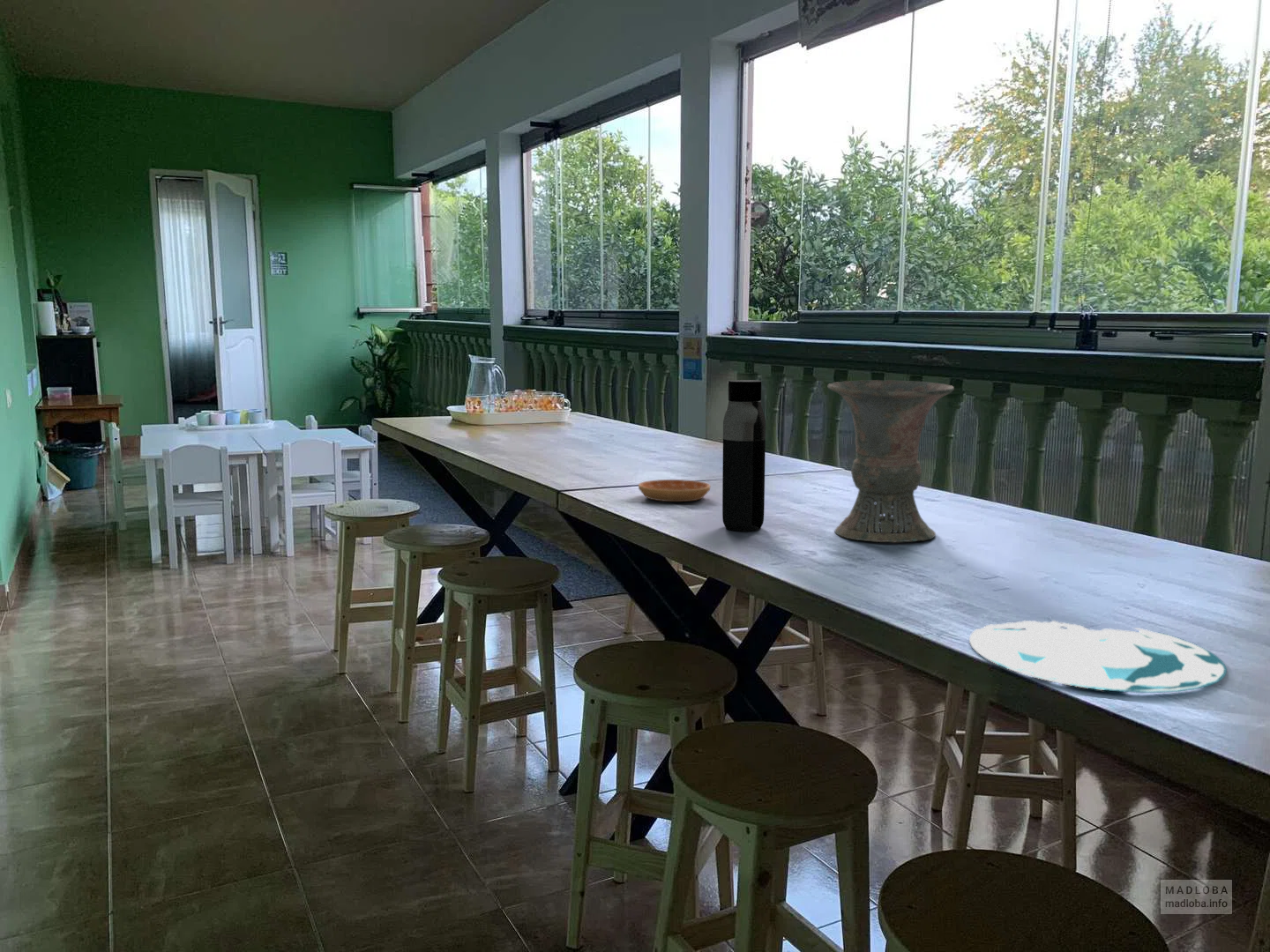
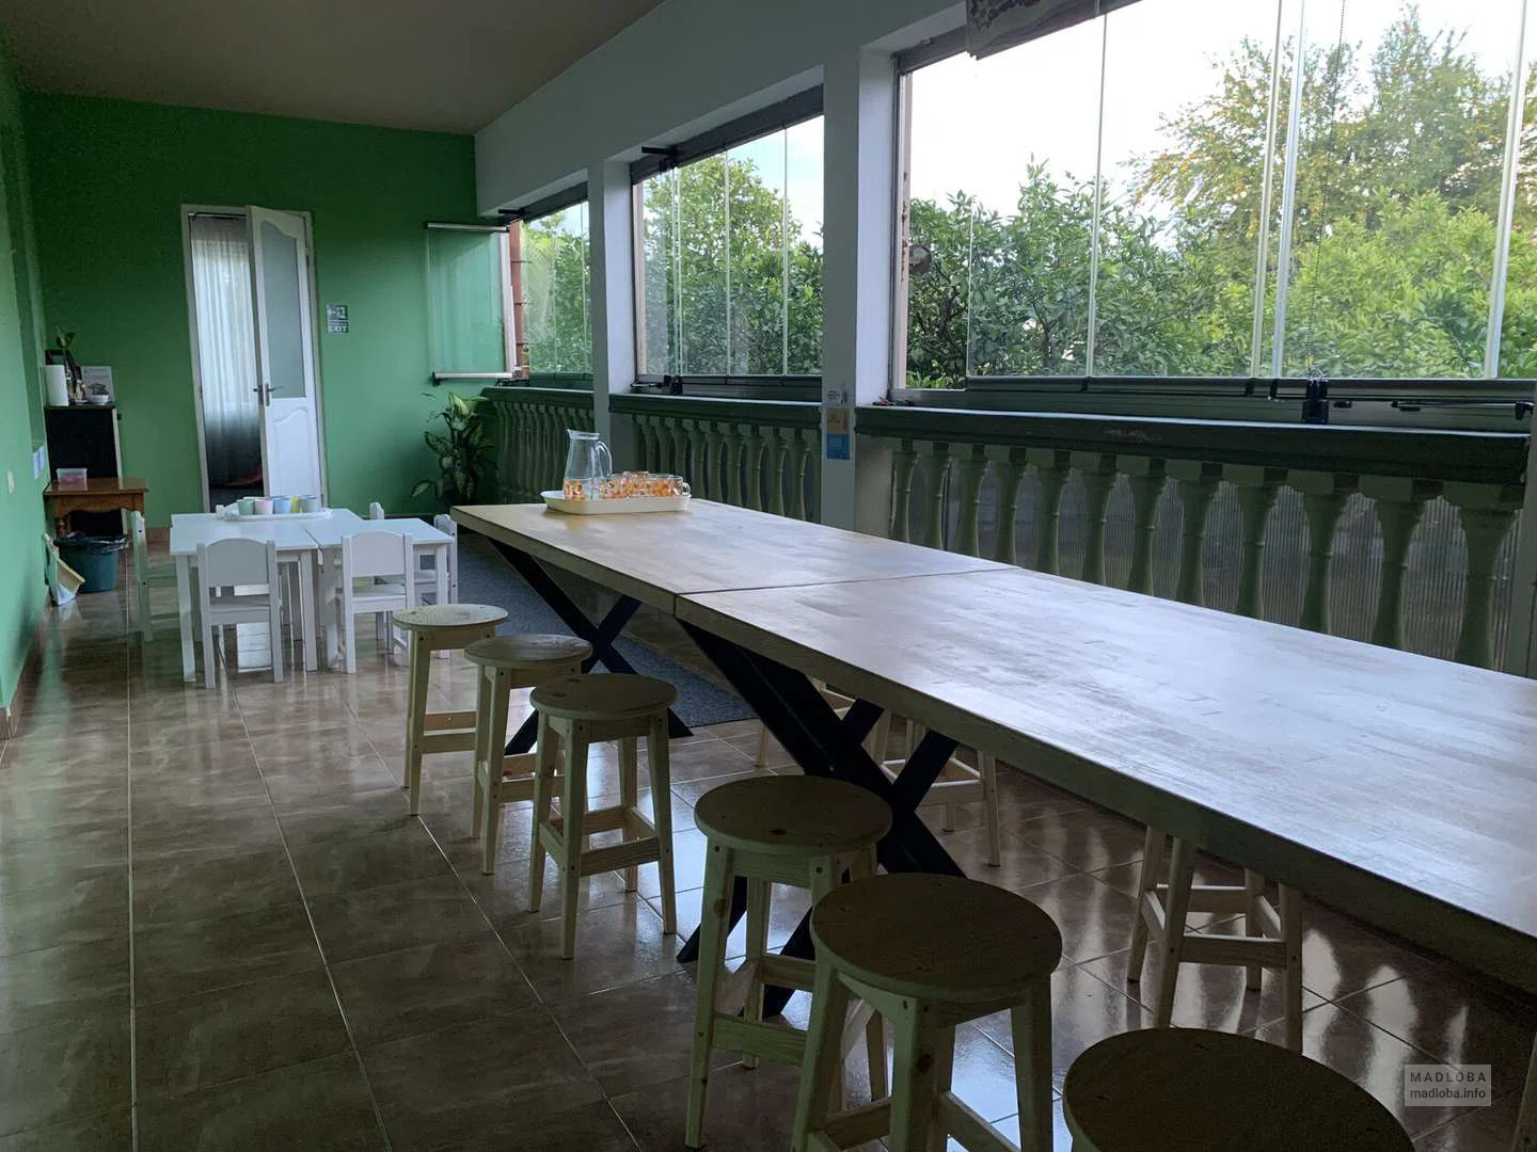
- water bottle [721,379,766,533]
- saucer [638,479,711,502]
- vase [827,379,955,544]
- plate [968,620,1228,694]
